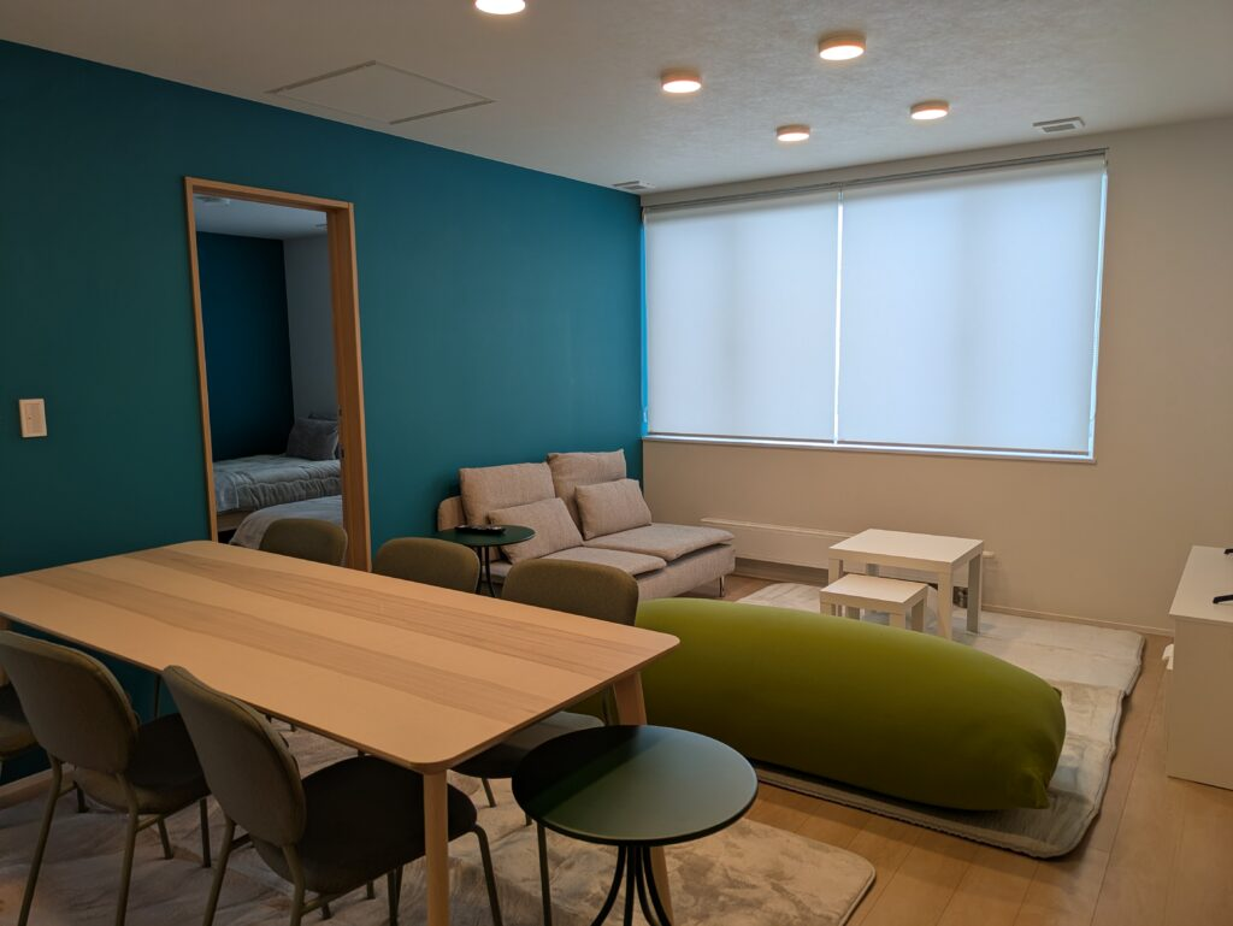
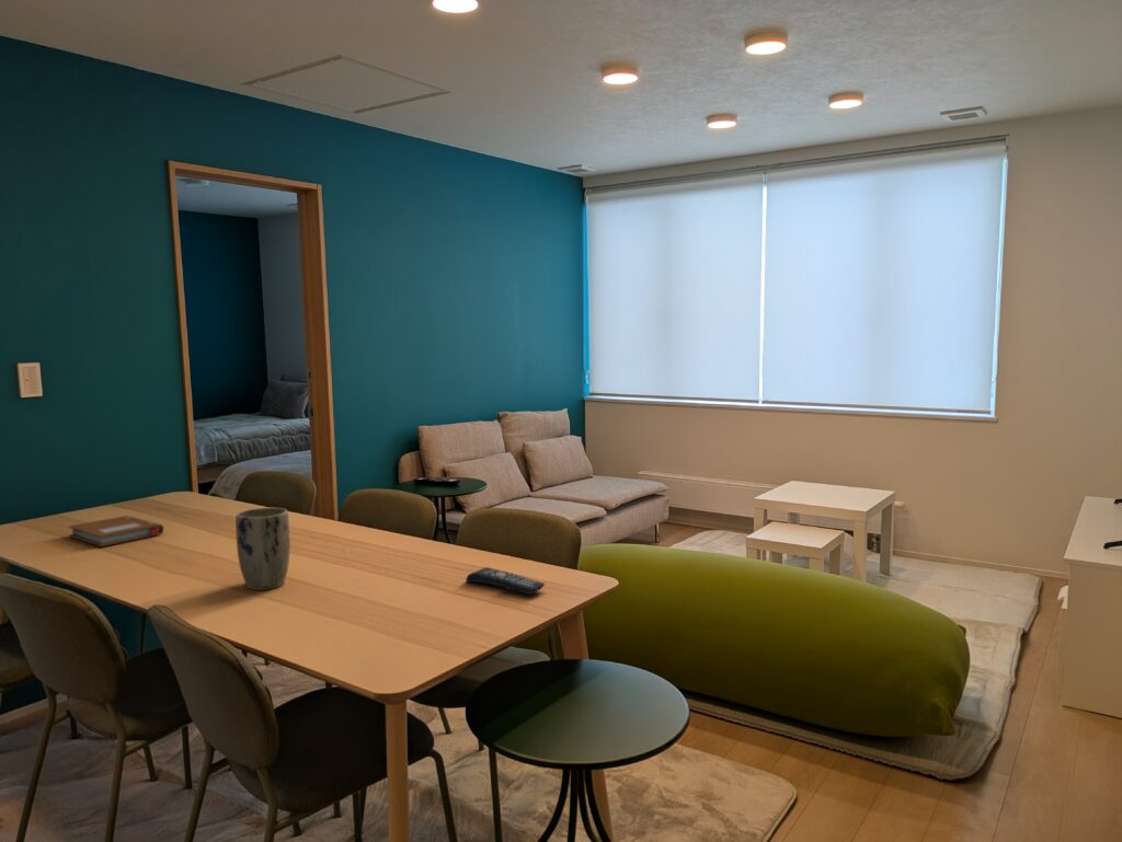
+ plant pot [234,506,291,591]
+ remote control [465,566,546,596]
+ notebook [67,515,164,547]
